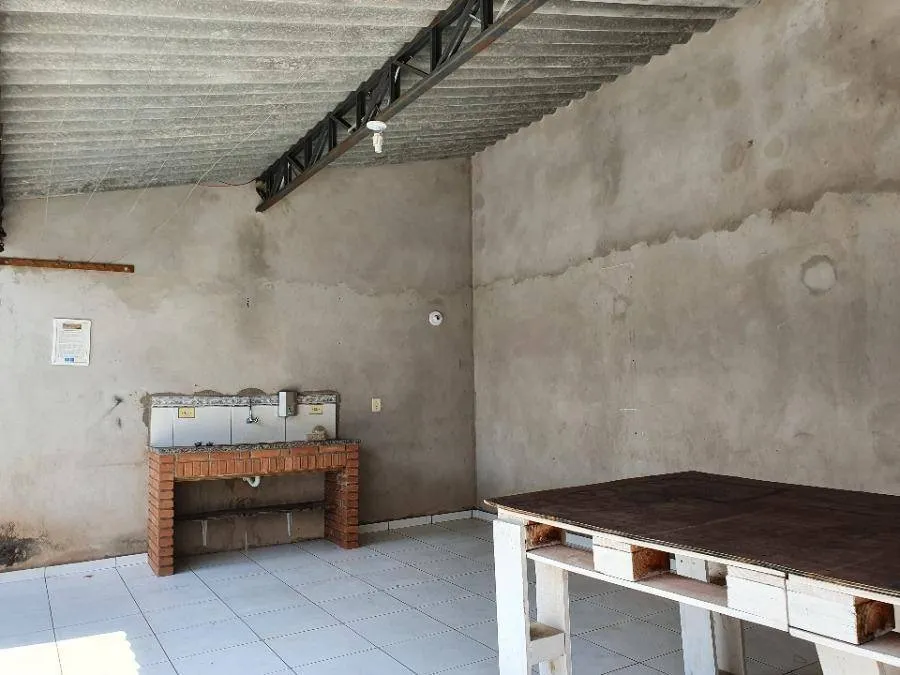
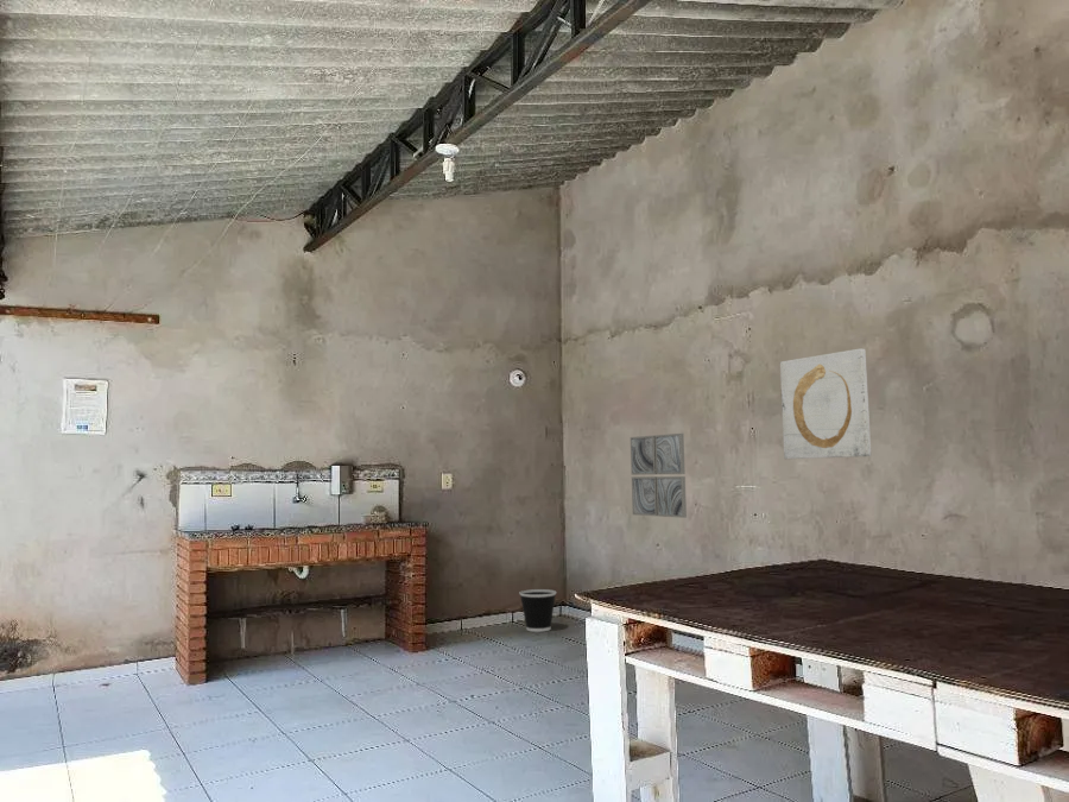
+ wall art [779,347,872,460]
+ wall art [630,432,688,519]
+ wastebasket [518,588,557,633]
